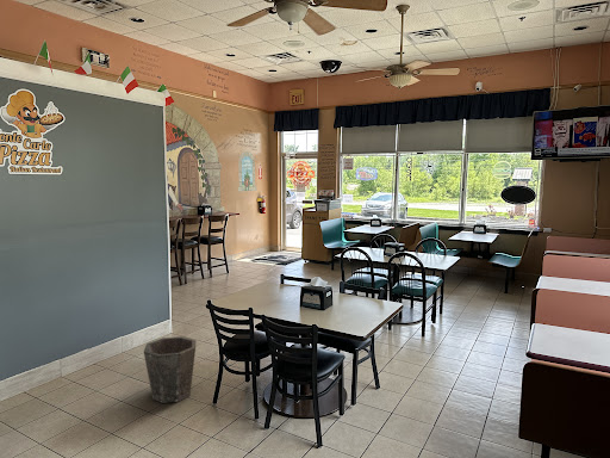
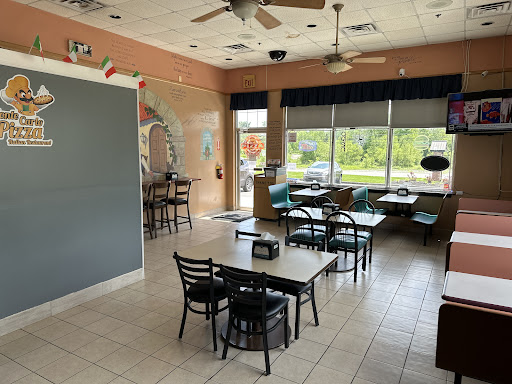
- waste bin [143,335,198,404]
